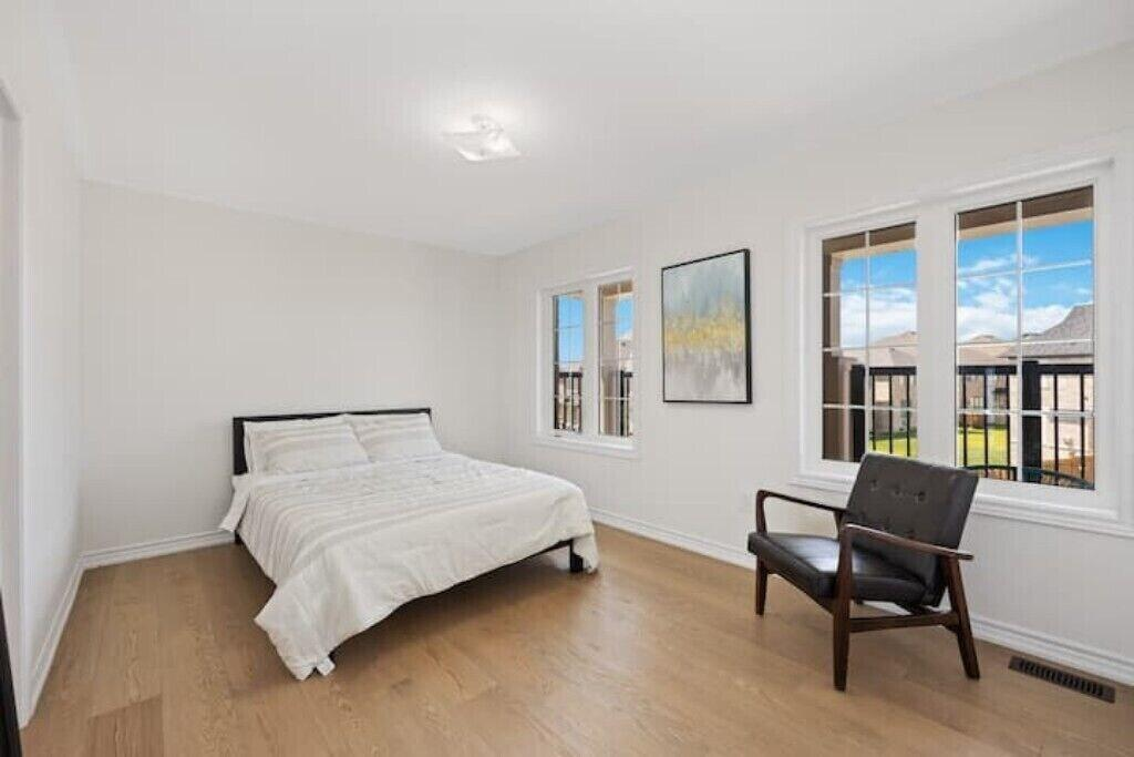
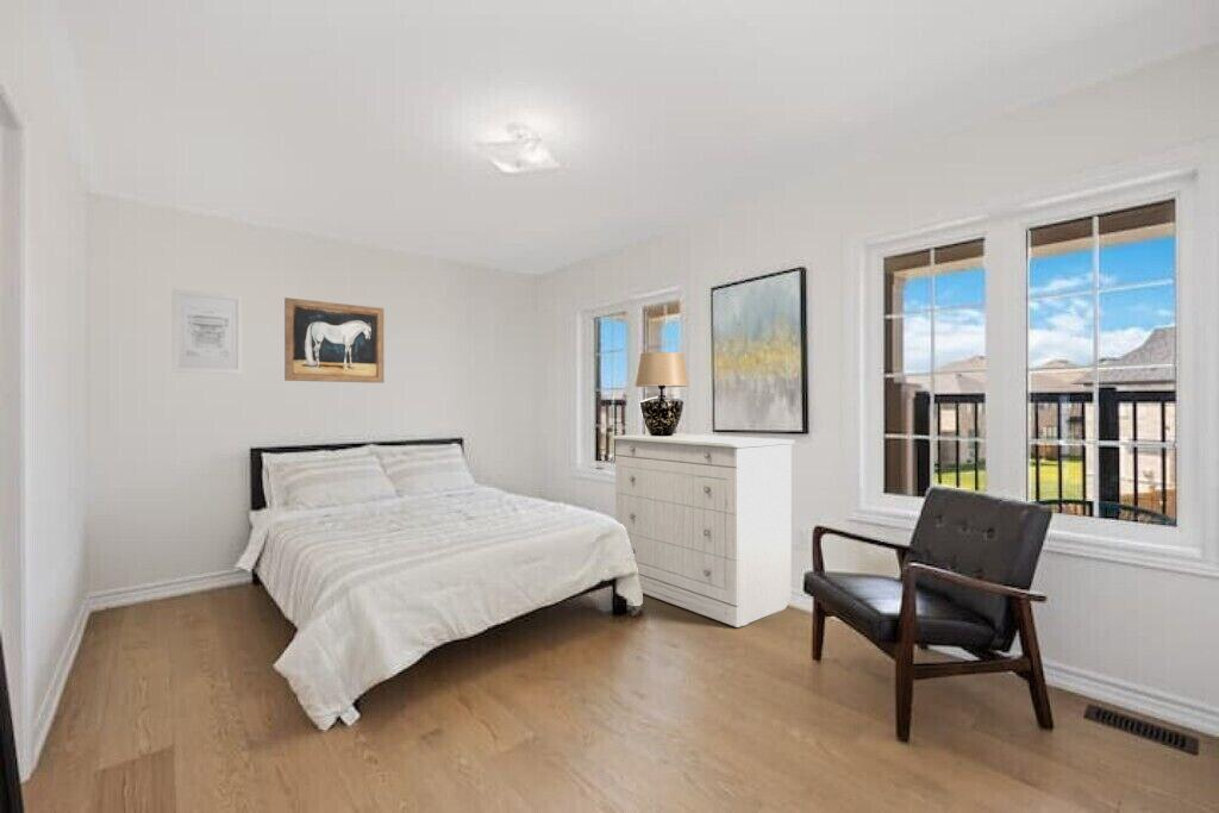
+ wall art [171,288,244,375]
+ dresser [611,432,796,628]
+ table lamp [633,351,689,437]
+ wall art [283,296,385,384]
